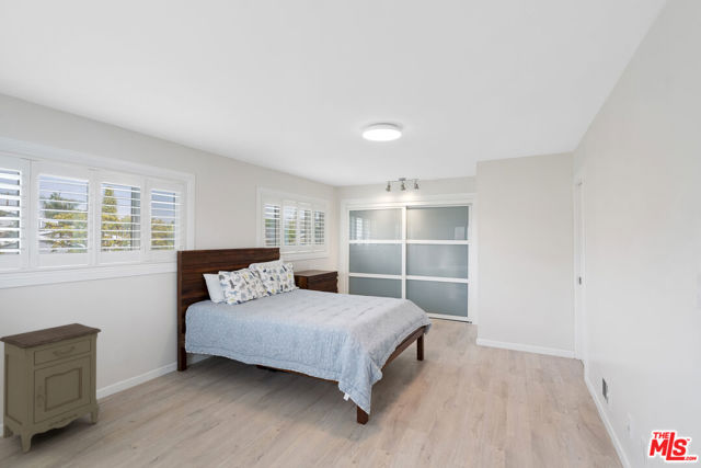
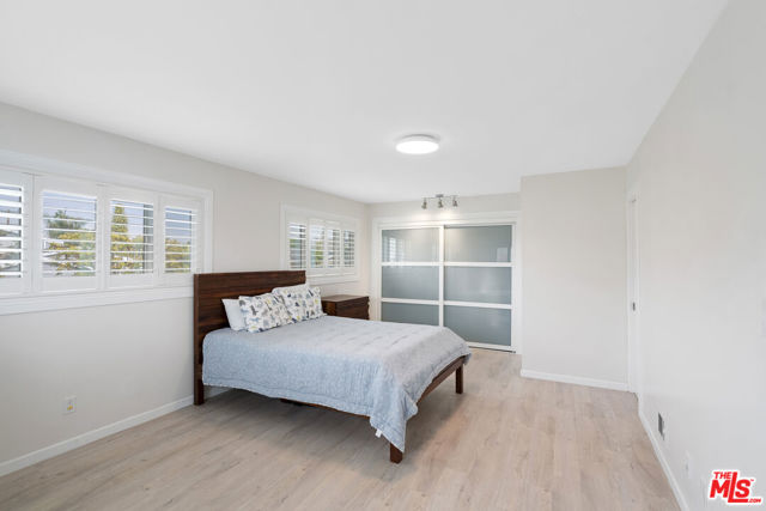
- nightstand [0,322,102,454]
